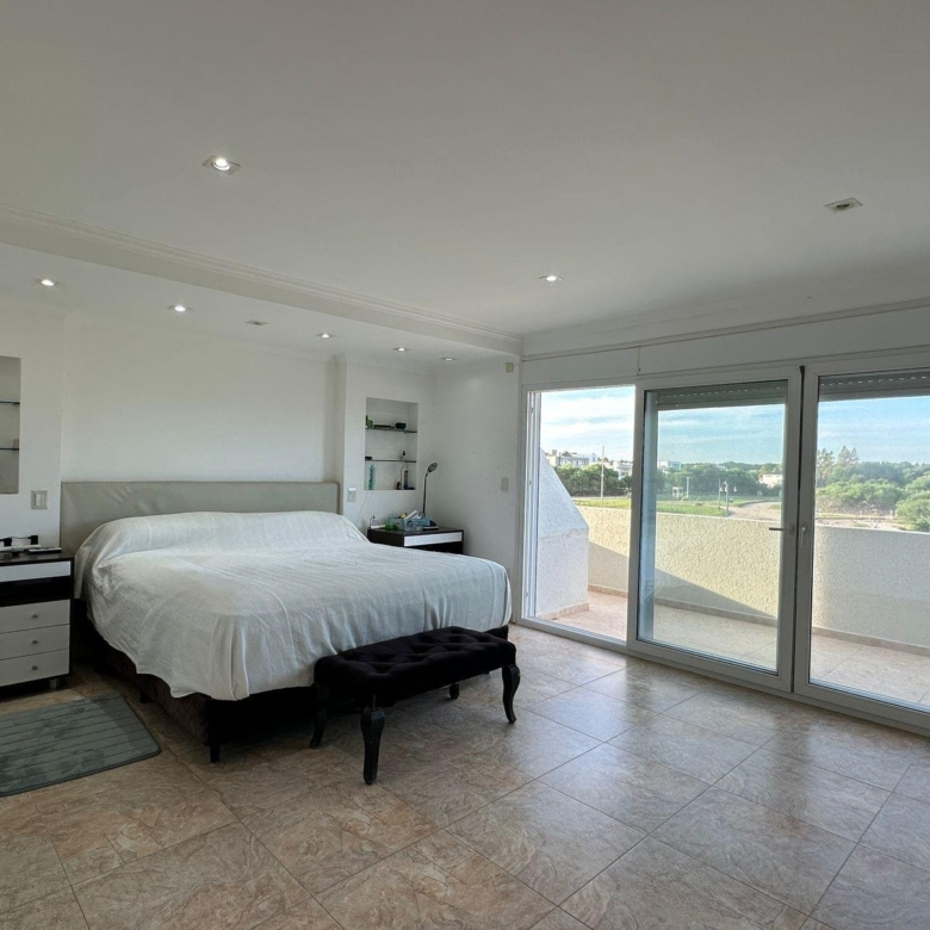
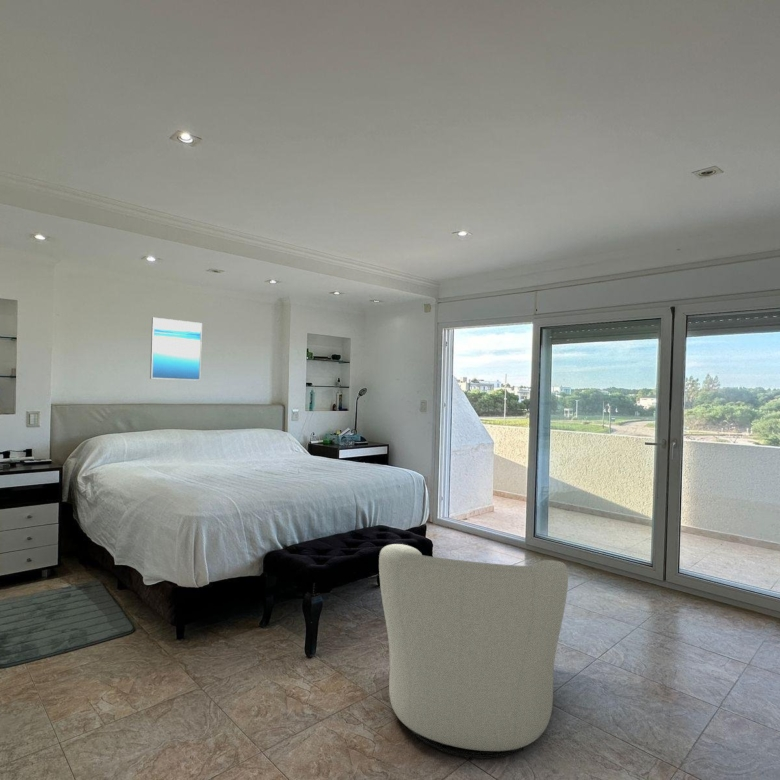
+ wall art [149,317,203,382]
+ chair [378,543,569,761]
